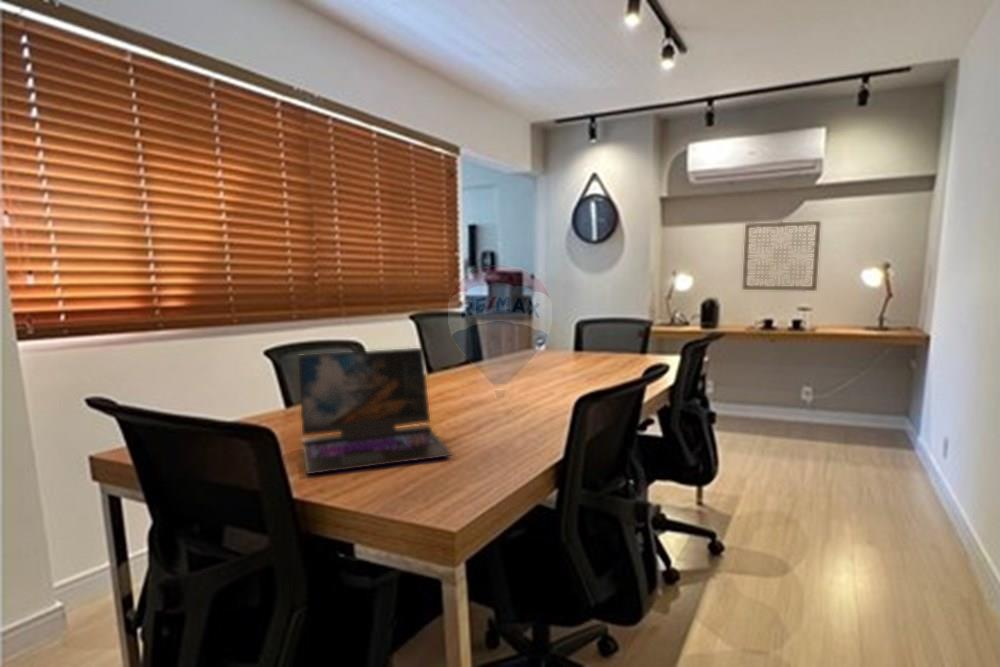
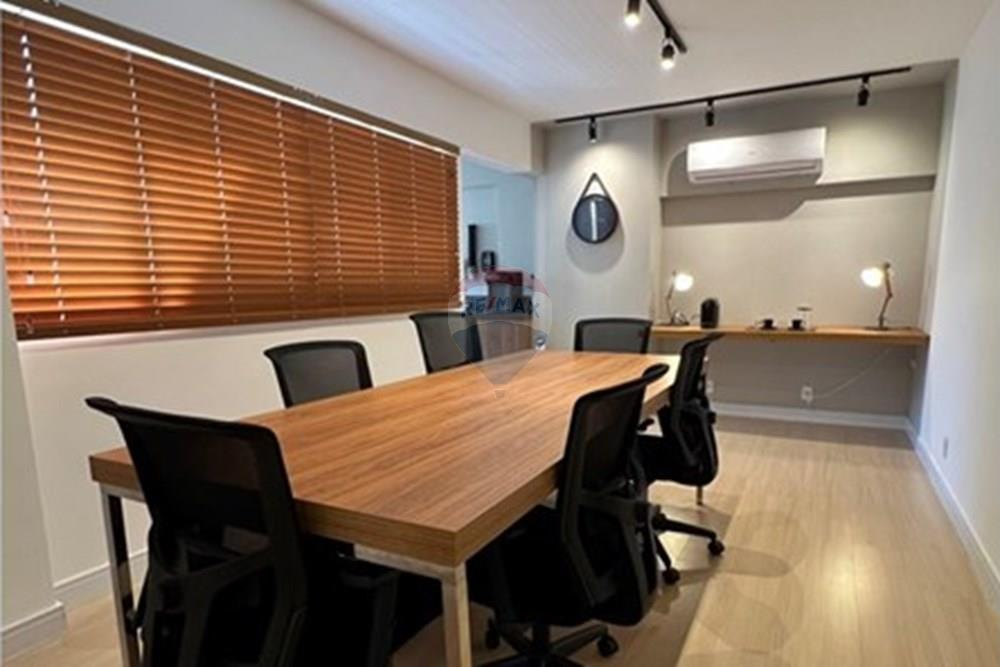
- laptop [297,347,454,475]
- wall art [741,219,822,292]
